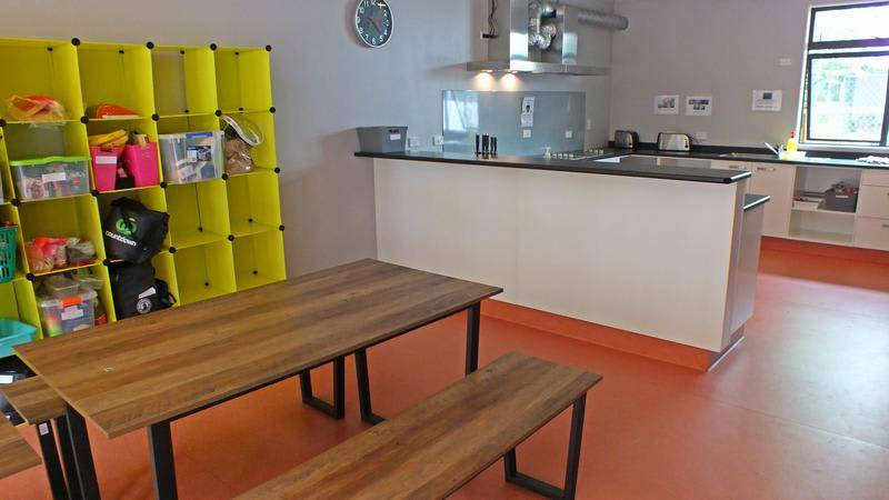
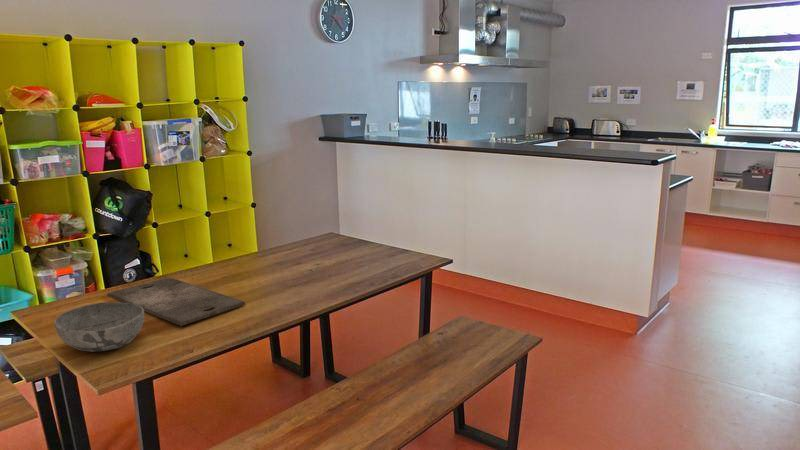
+ cutting board [106,276,246,327]
+ bowl [53,301,145,353]
